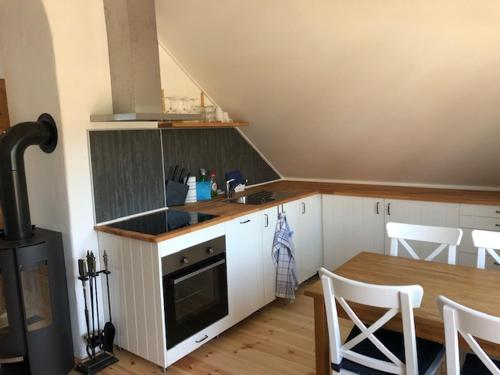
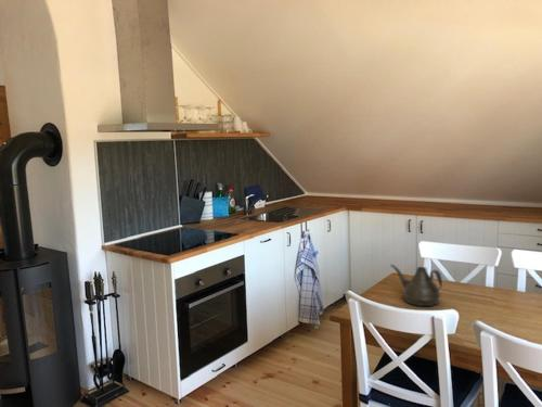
+ teapot [389,264,443,307]
